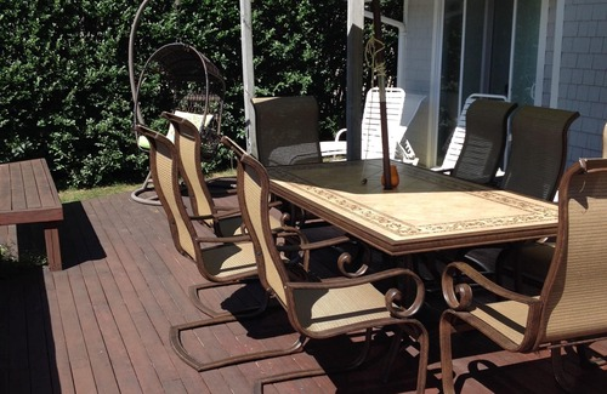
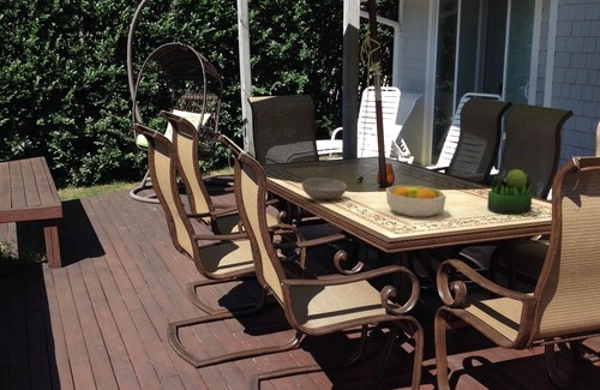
+ plant [486,168,533,216]
+ bowl [301,176,348,200]
+ fruit bowl [385,185,448,218]
